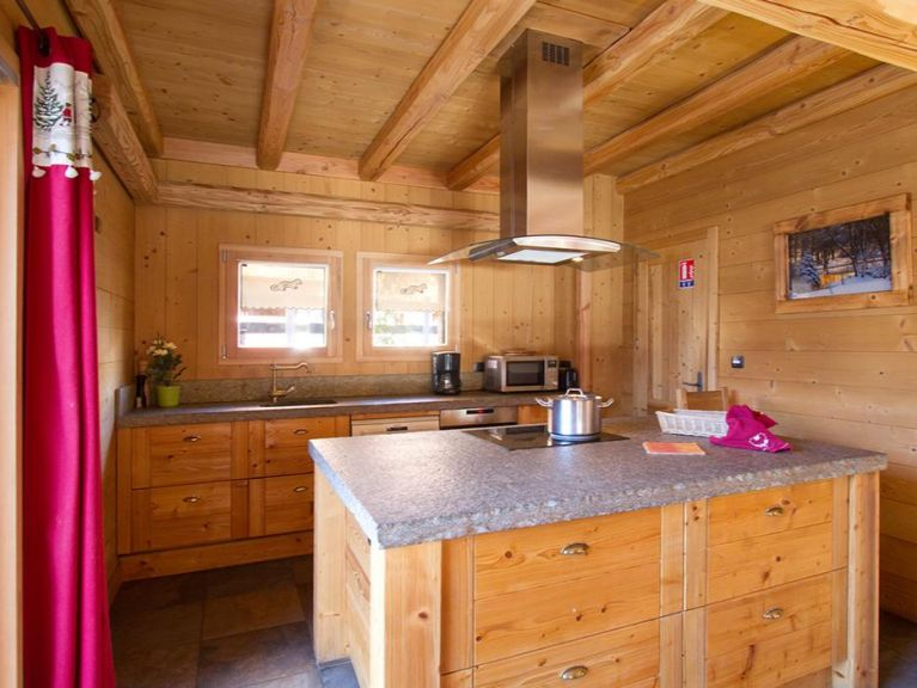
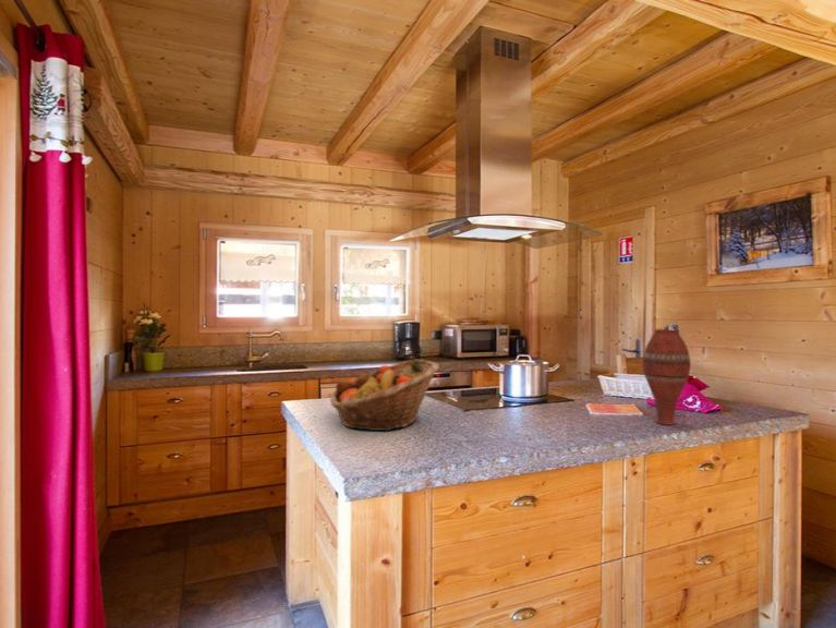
+ fruit basket [329,359,440,433]
+ vase [641,326,692,426]
